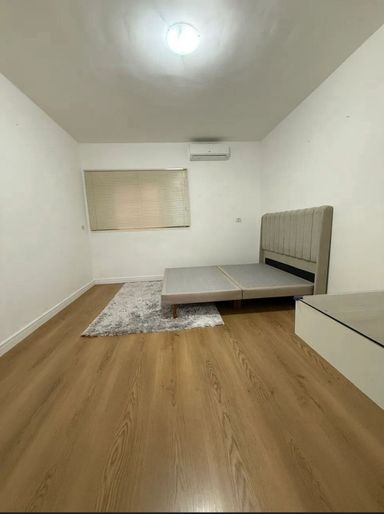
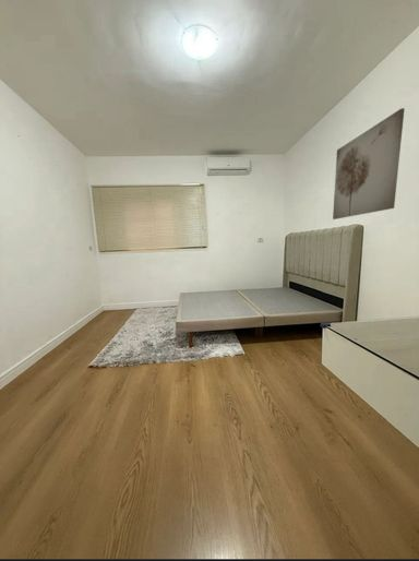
+ wall art [332,107,406,220]
